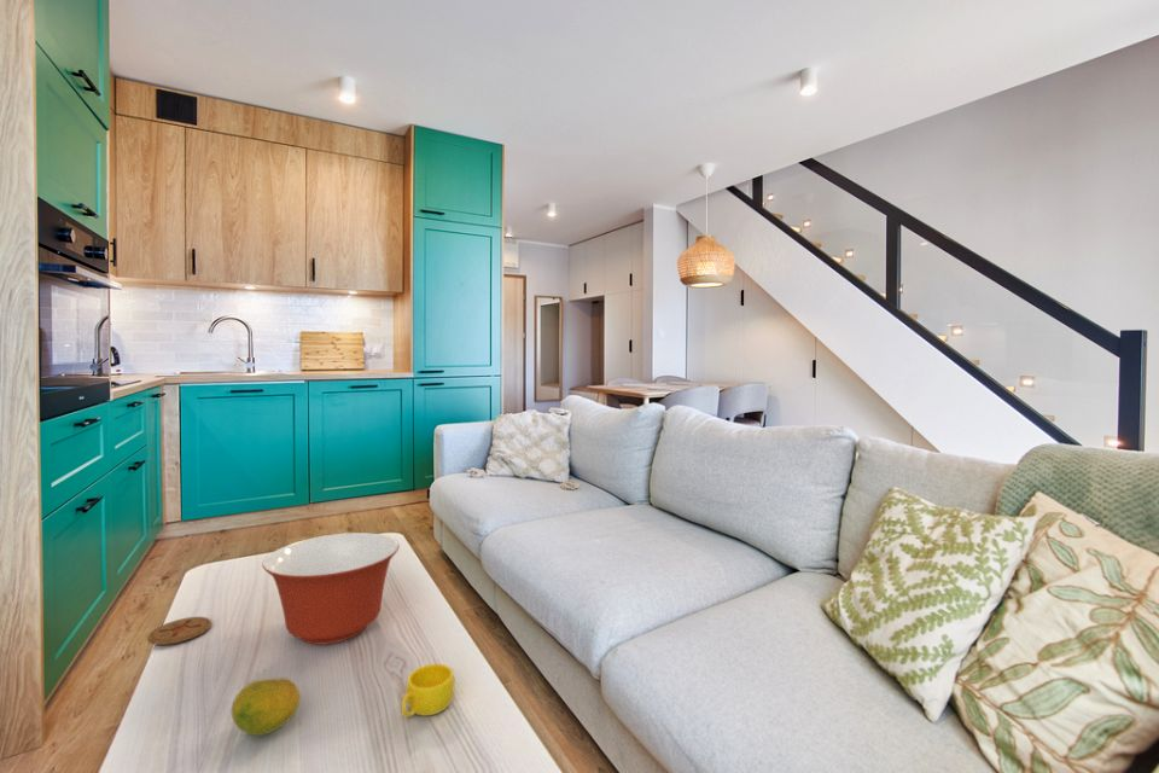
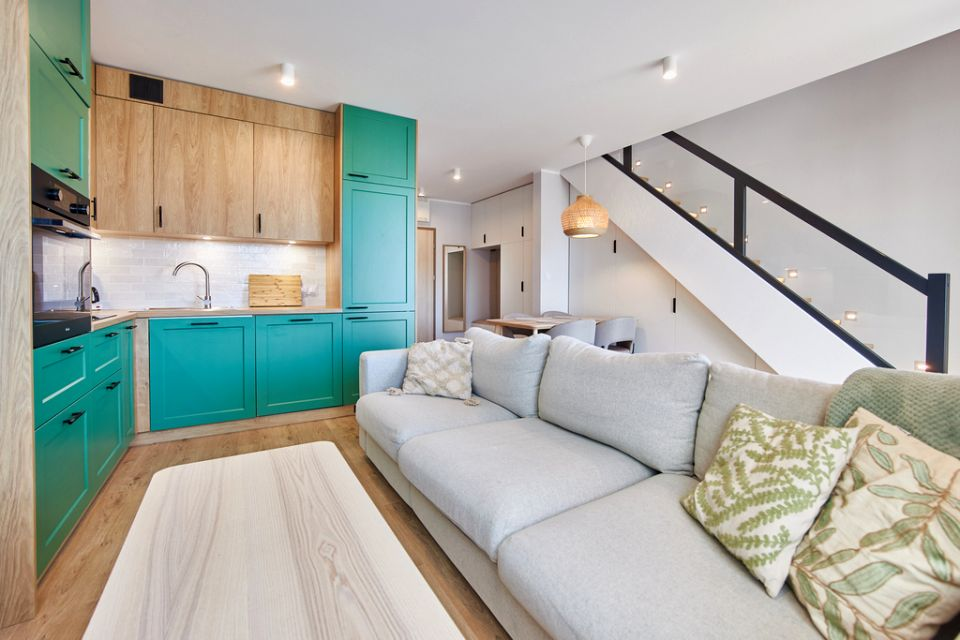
- coaster [146,616,212,646]
- mixing bowl [261,531,401,646]
- cup [400,662,456,719]
- fruit [231,676,301,737]
